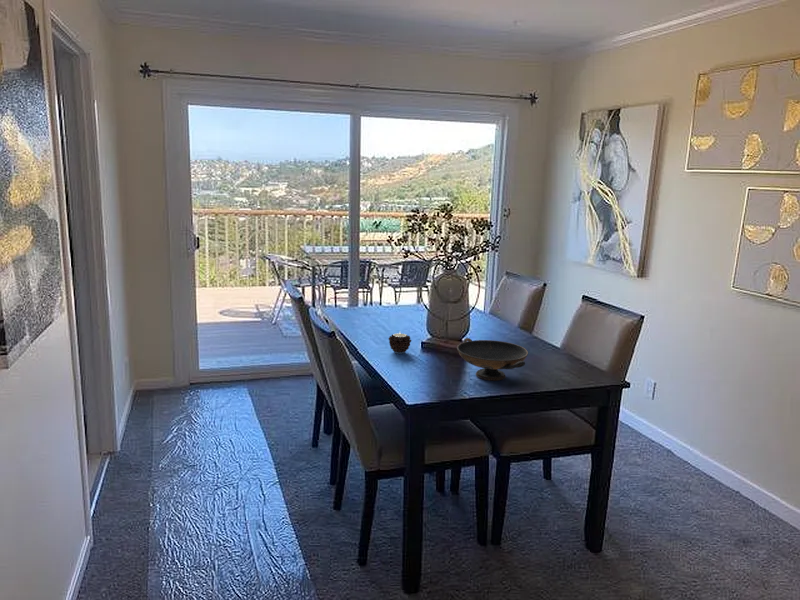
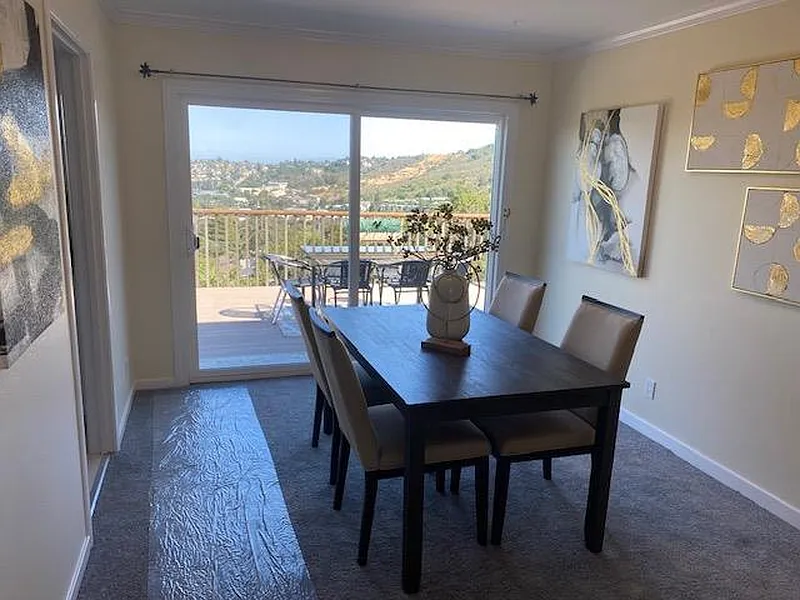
- decorative bowl [456,337,529,381]
- candle [388,332,413,355]
